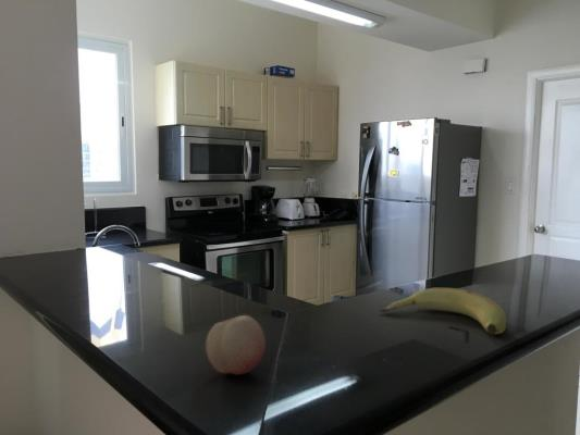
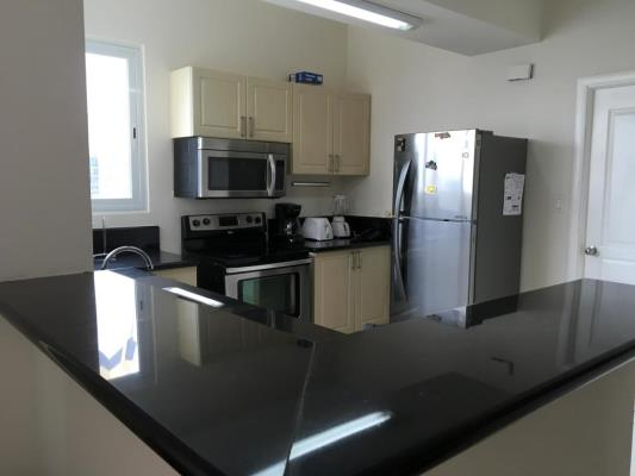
- banana [379,287,507,335]
- fruit [205,314,267,376]
